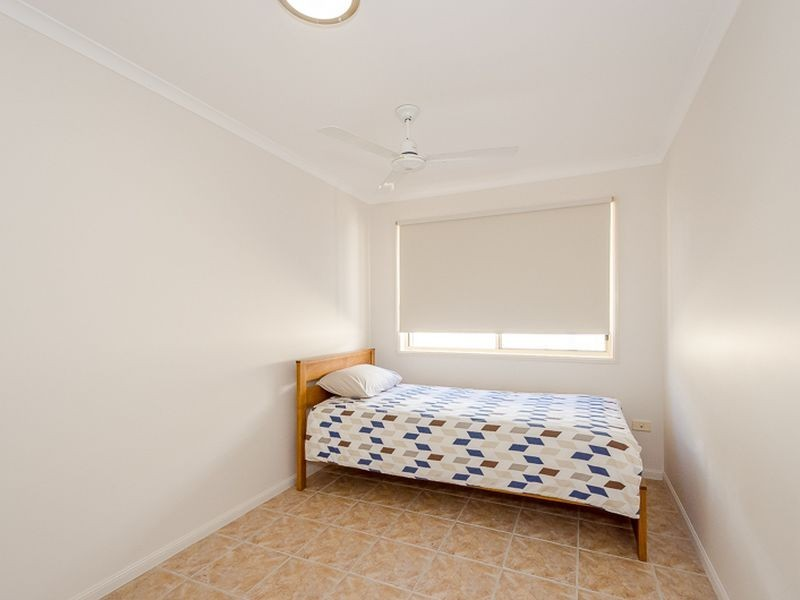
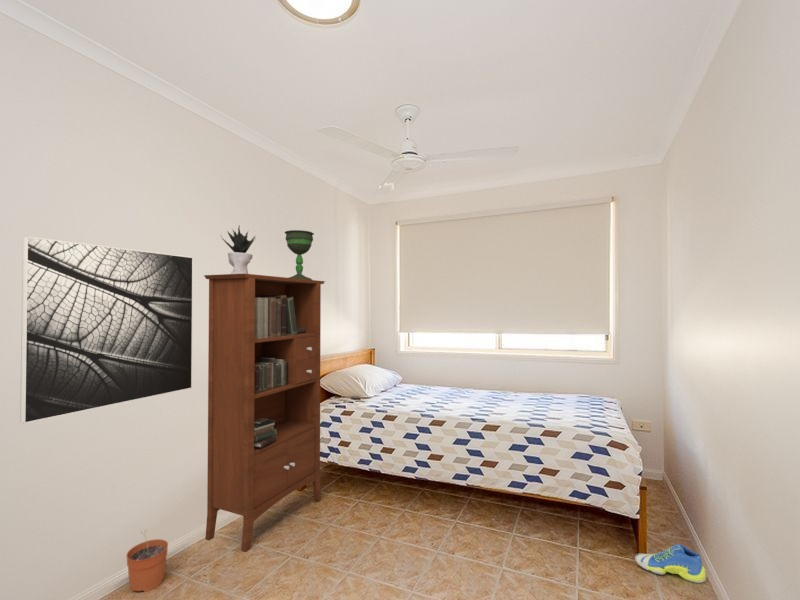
+ sneaker [634,543,707,584]
+ chalice [284,229,315,280]
+ plant pot [125,529,169,593]
+ potted plant [219,224,257,274]
+ bookcase [203,273,326,553]
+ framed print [19,236,194,424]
